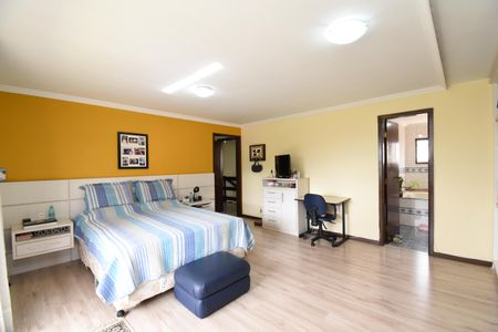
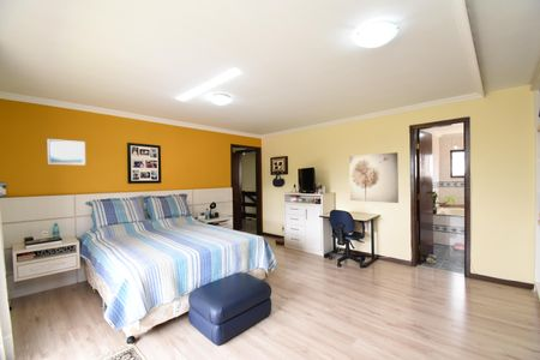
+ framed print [46,138,86,167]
+ wall art [348,151,400,204]
